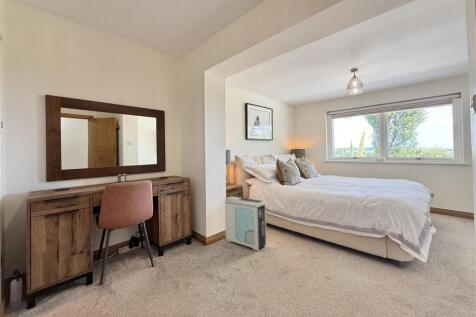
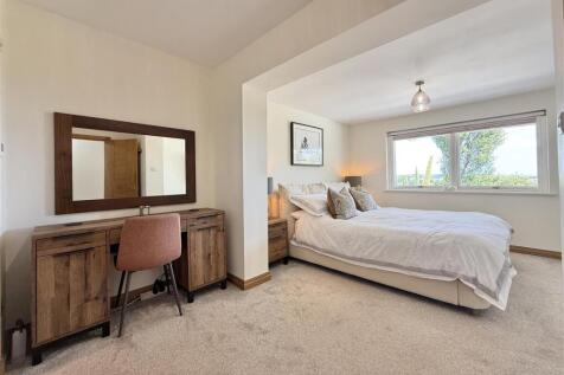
- air purifier [224,195,268,252]
